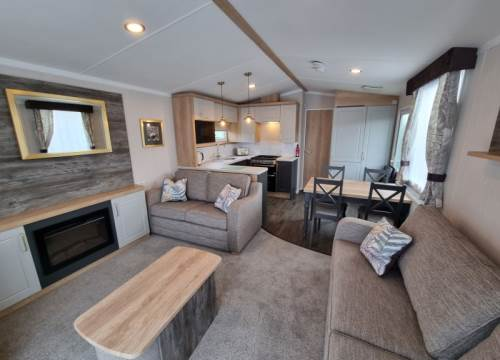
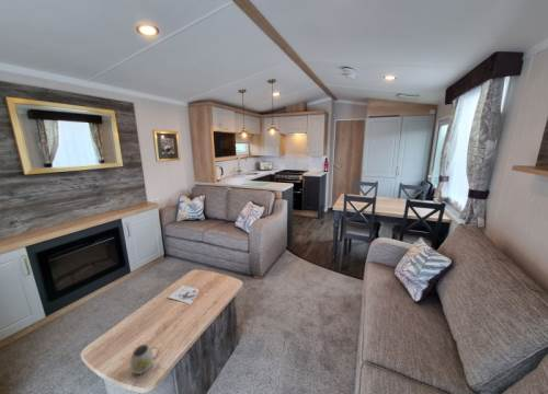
+ architectural model [167,285,201,305]
+ mug [129,344,160,375]
